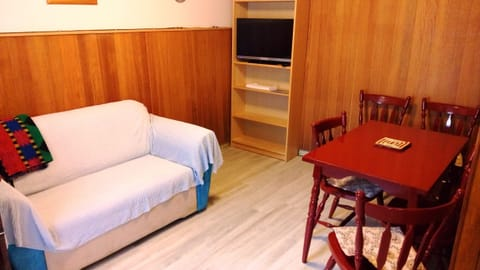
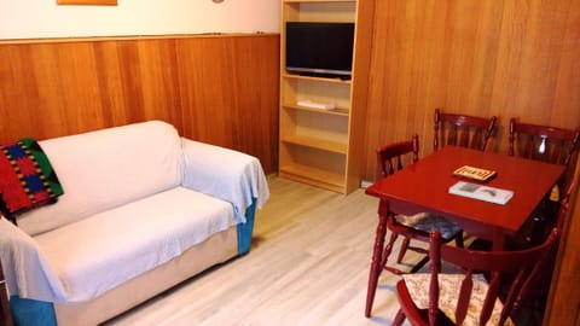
+ book [448,180,515,205]
